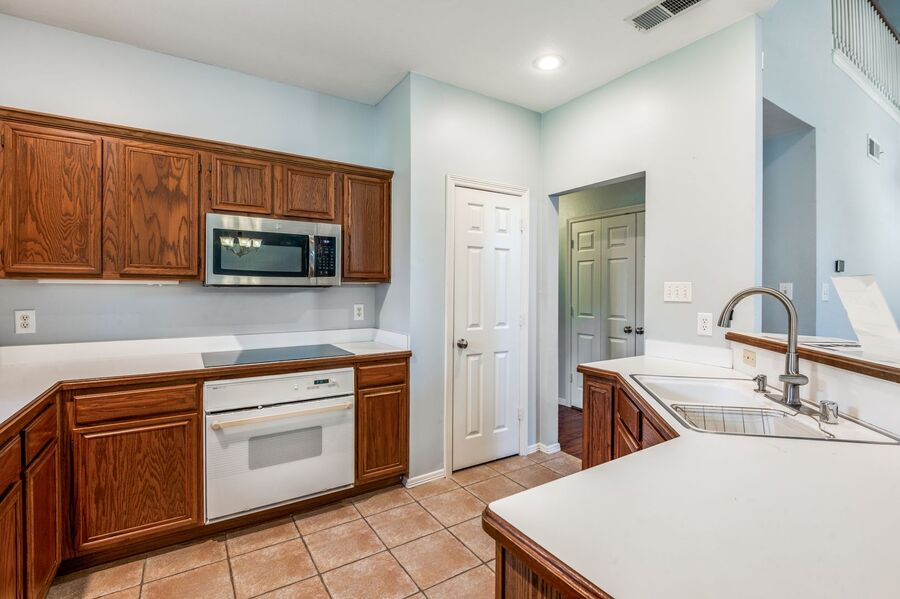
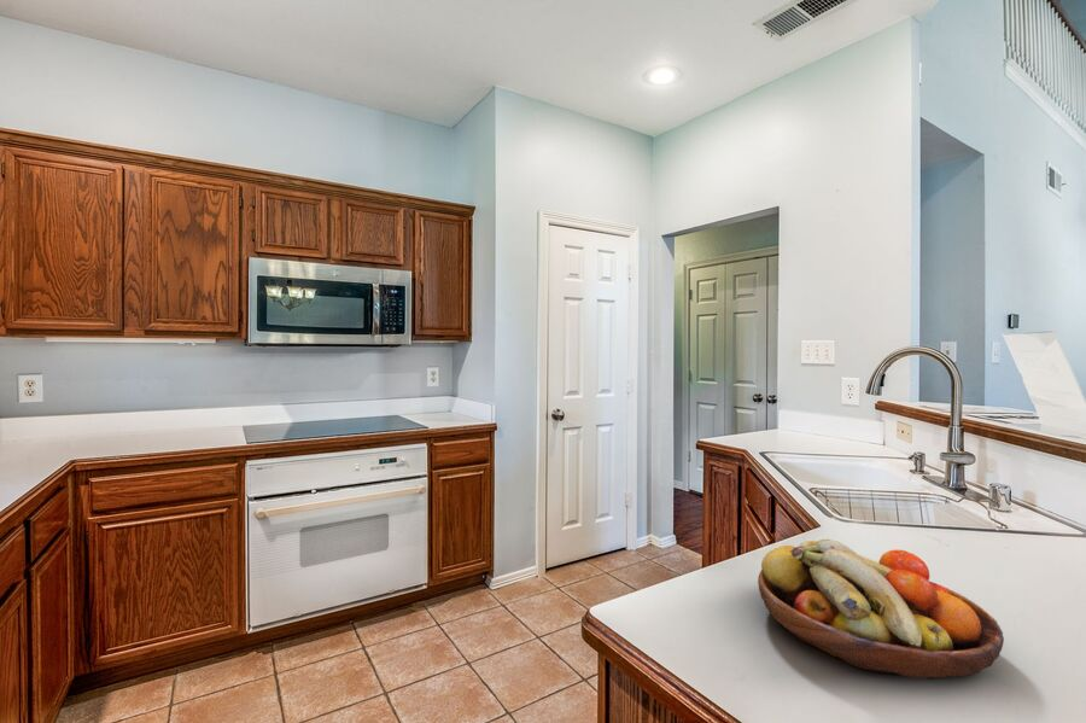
+ fruit bowl [757,538,1005,681]
